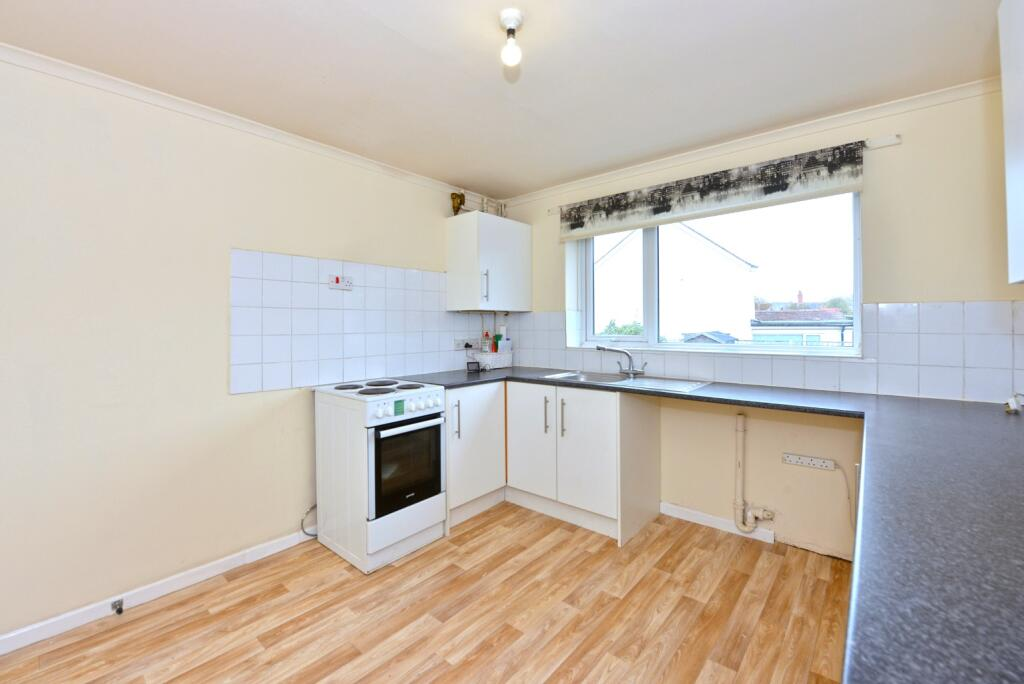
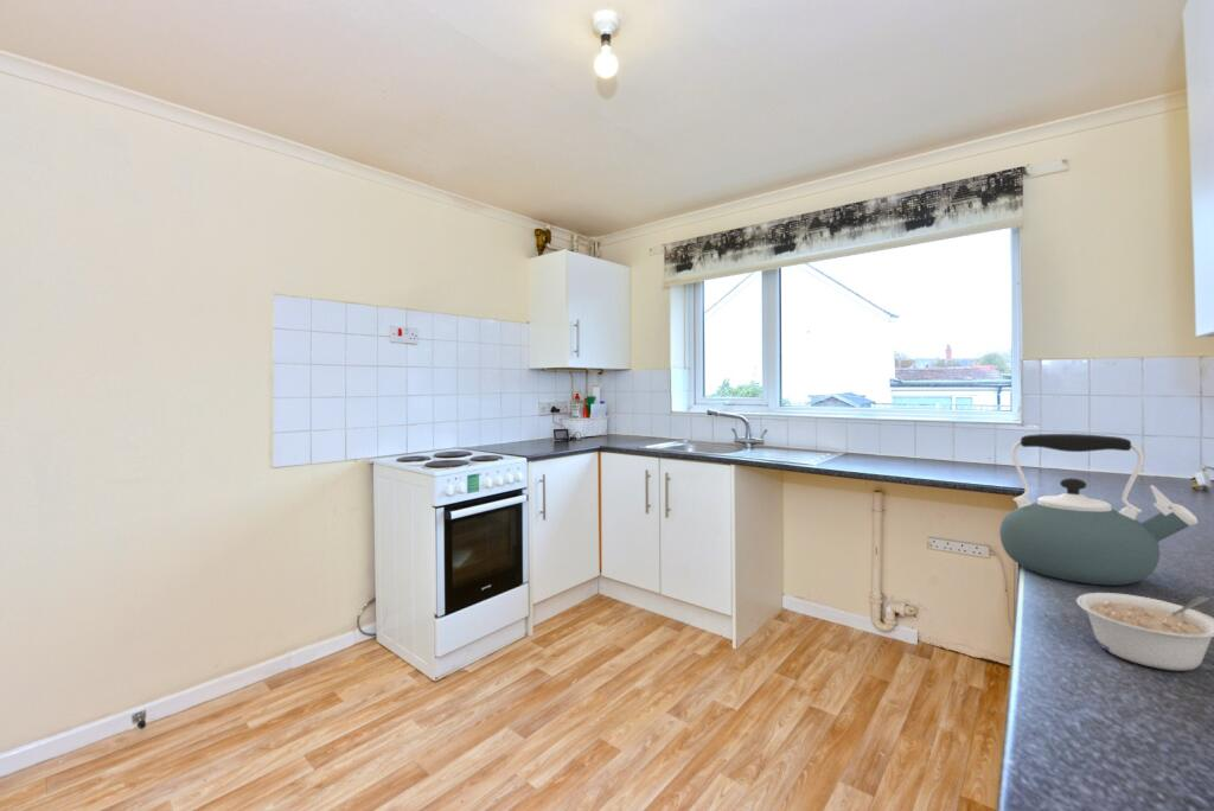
+ kettle [998,433,1199,586]
+ legume [1075,592,1214,671]
